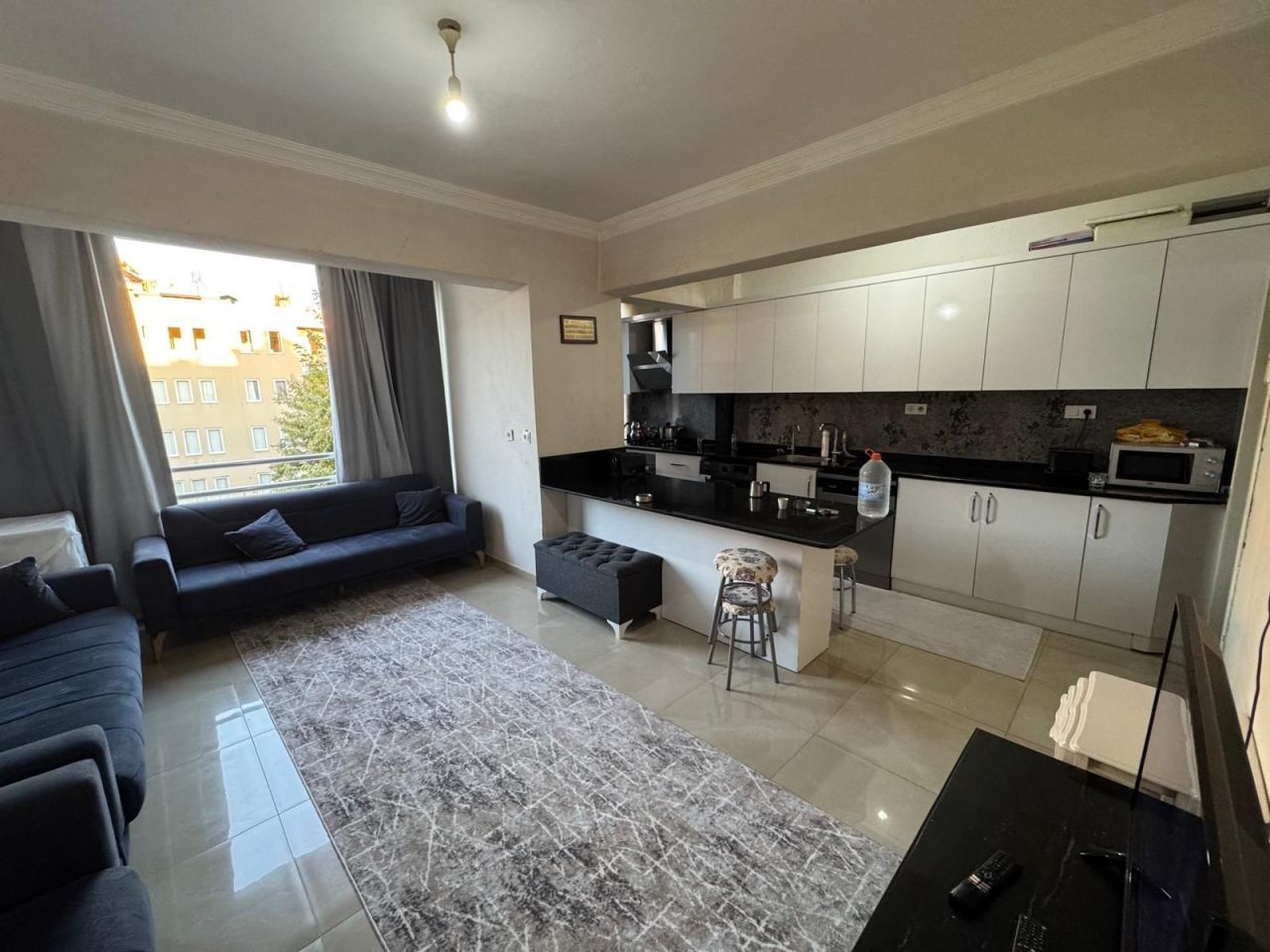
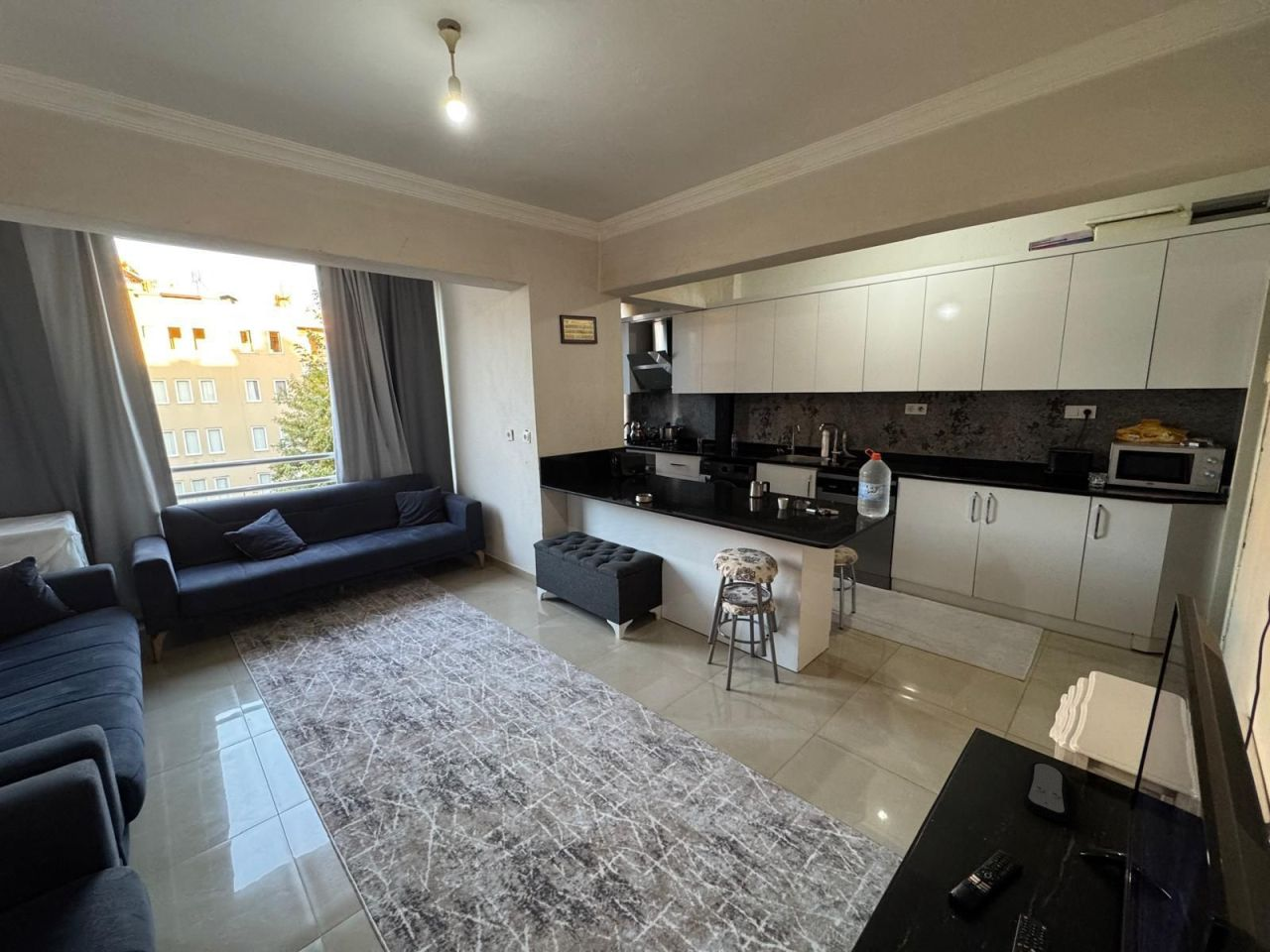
+ remote control [1021,762,1071,823]
